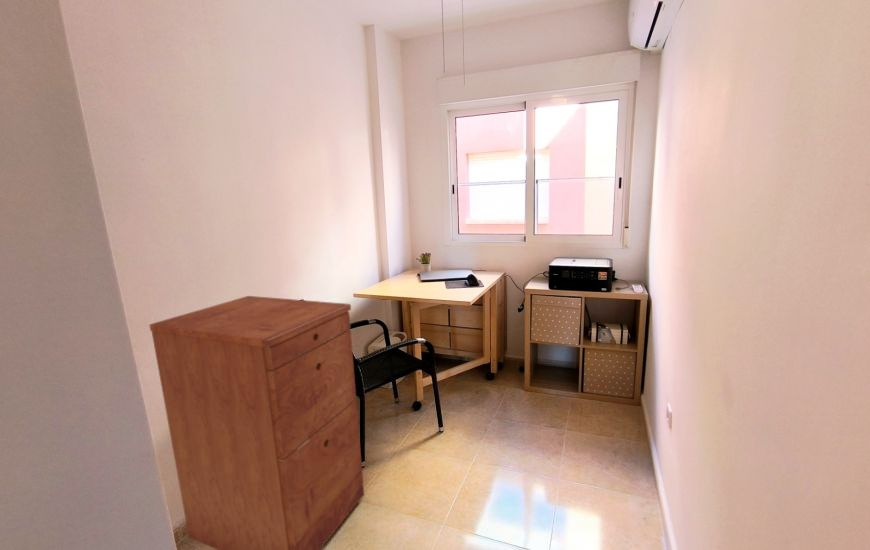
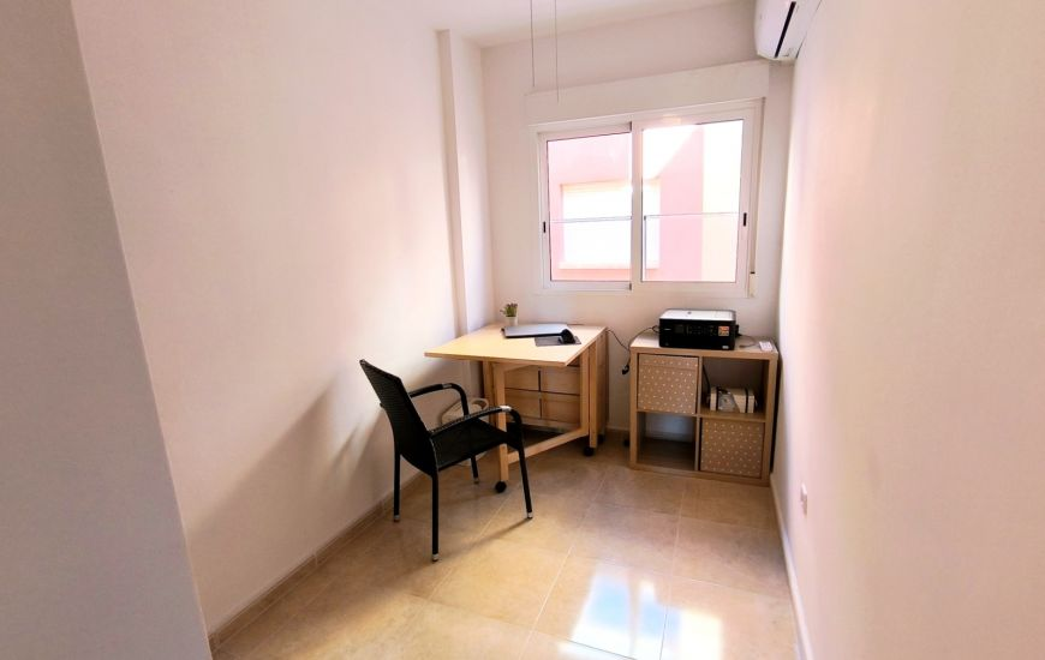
- filing cabinet [148,295,365,550]
